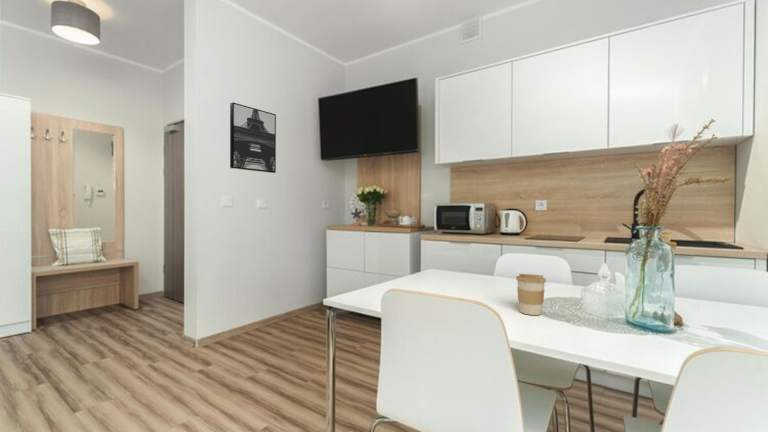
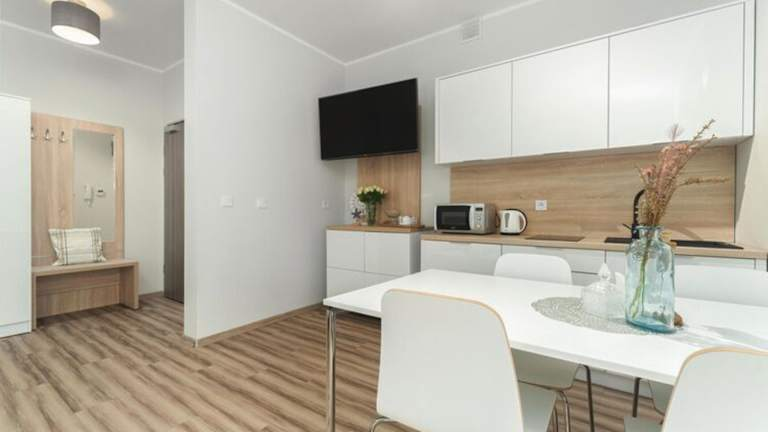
- coffee cup [515,273,547,316]
- wall art [229,101,277,174]
